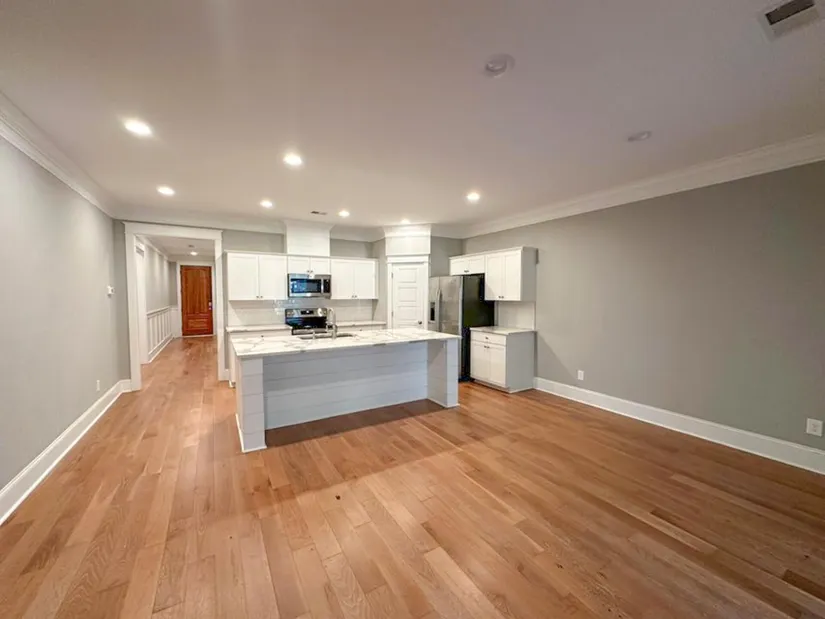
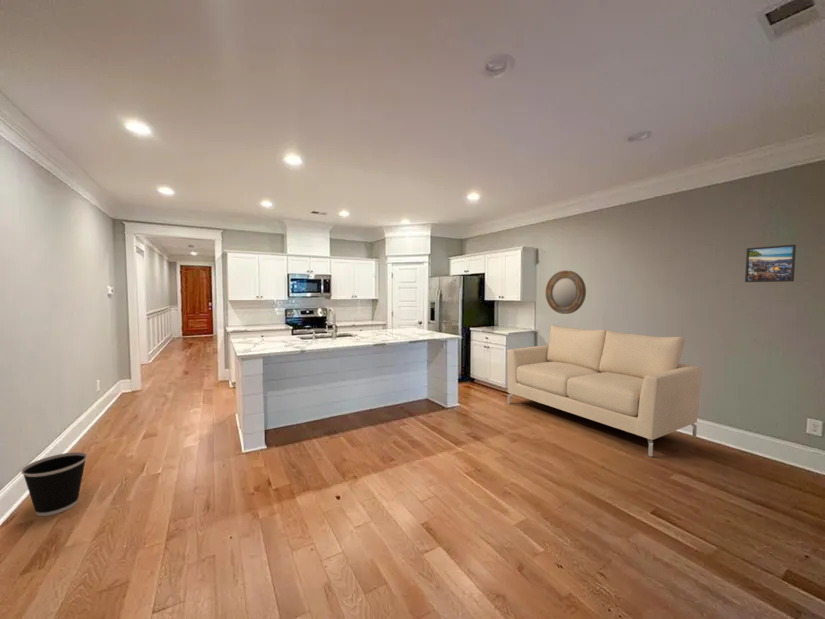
+ home mirror [545,270,587,315]
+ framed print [744,244,797,283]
+ sofa [506,324,703,457]
+ wastebasket [20,451,88,517]
